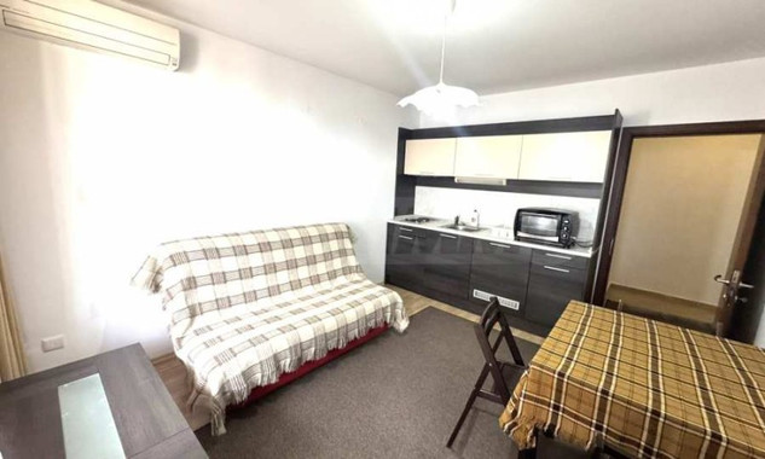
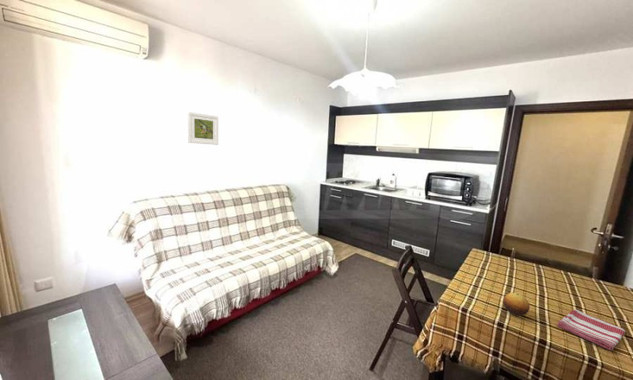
+ fruit [502,292,531,316]
+ dish towel [556,308,626,351]
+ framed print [187,111,219,146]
